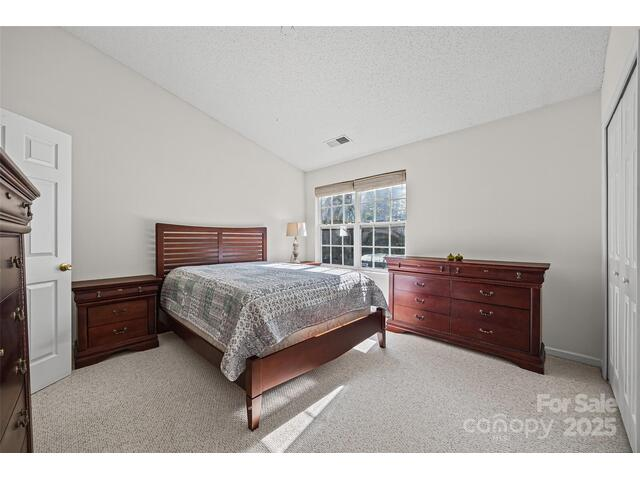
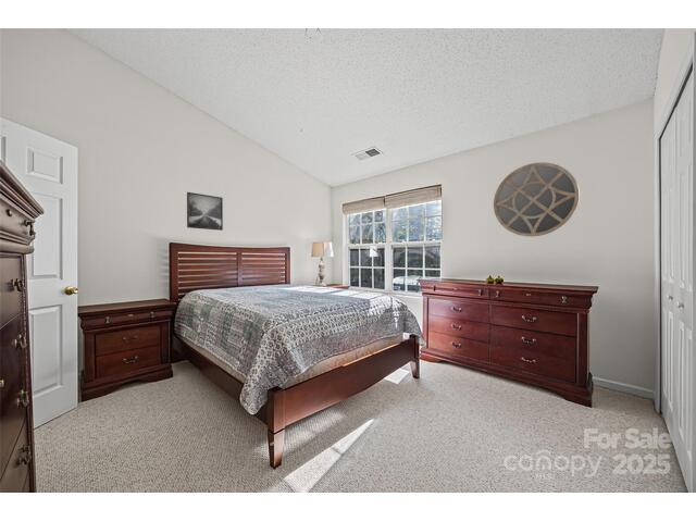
+ home mirror [493,161,581,237]
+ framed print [186,191,224,232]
